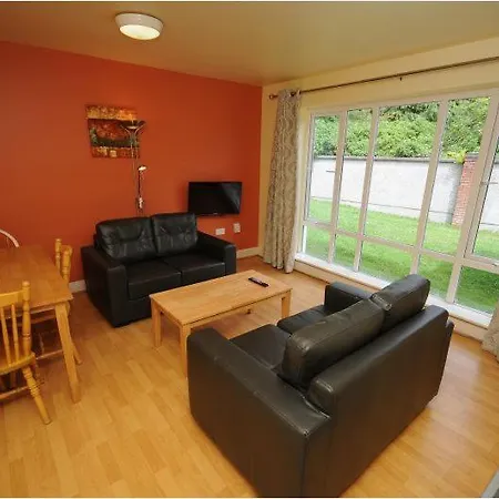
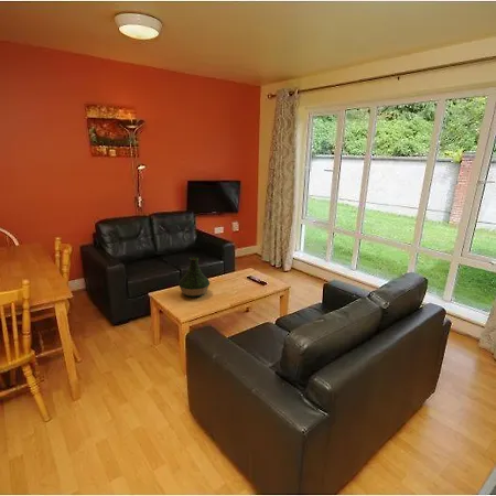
+ vase [177,256,211,299]
